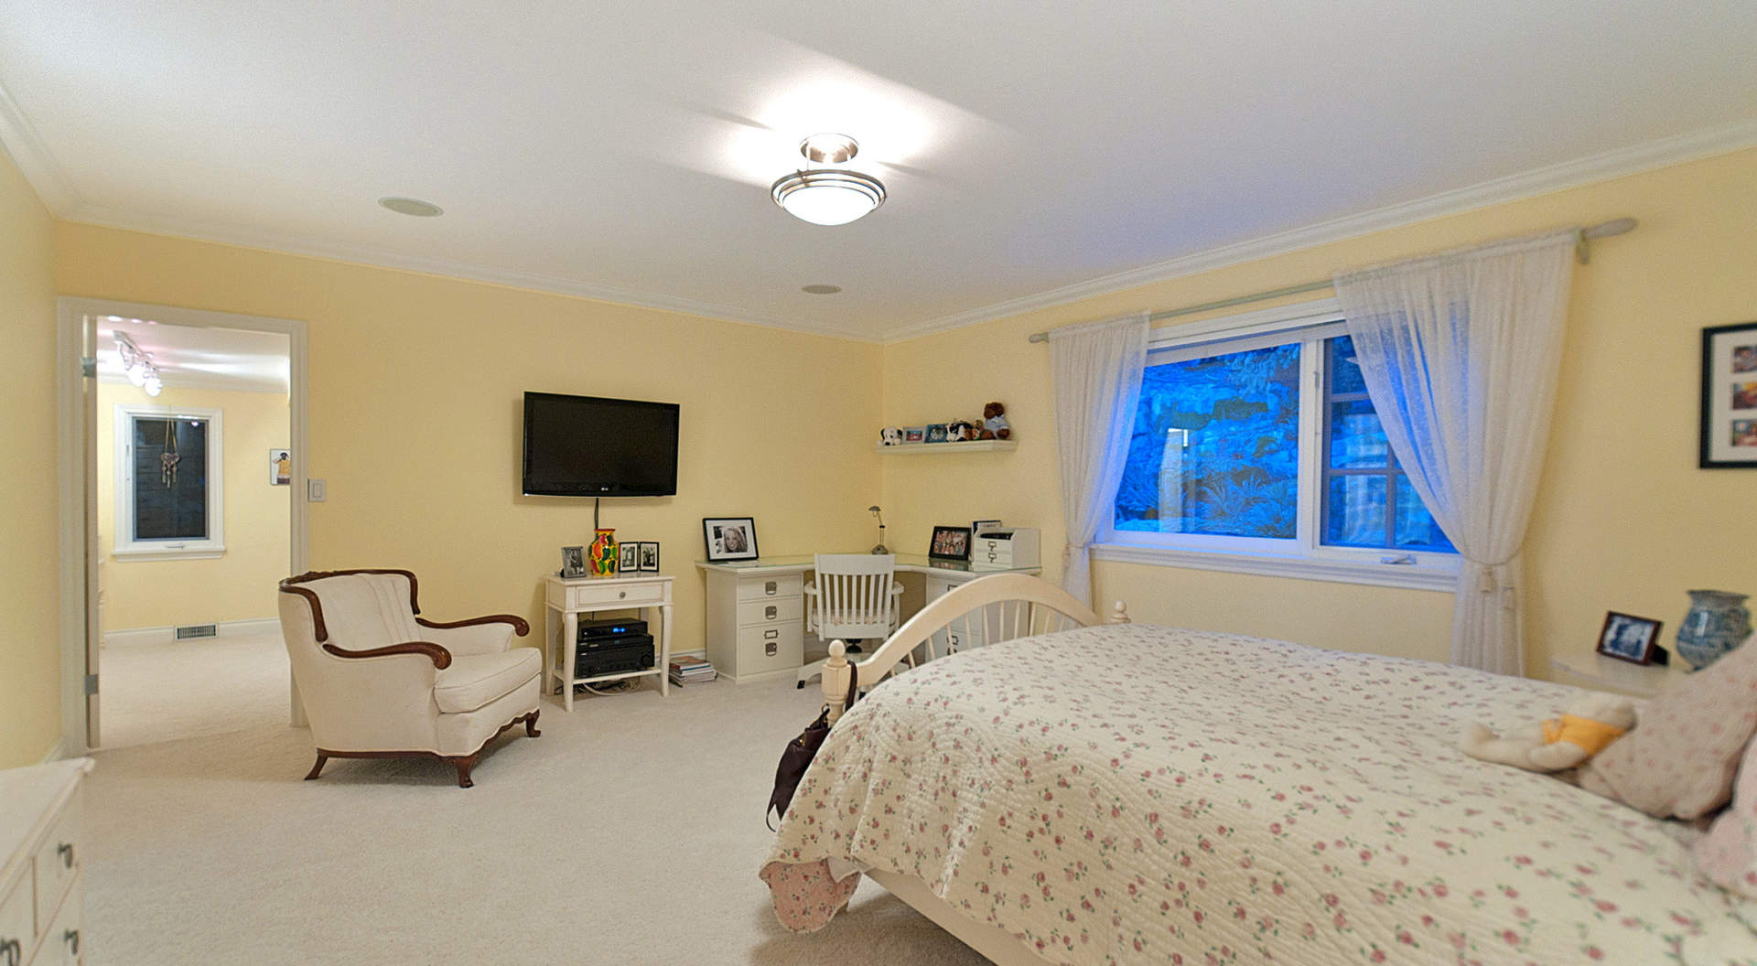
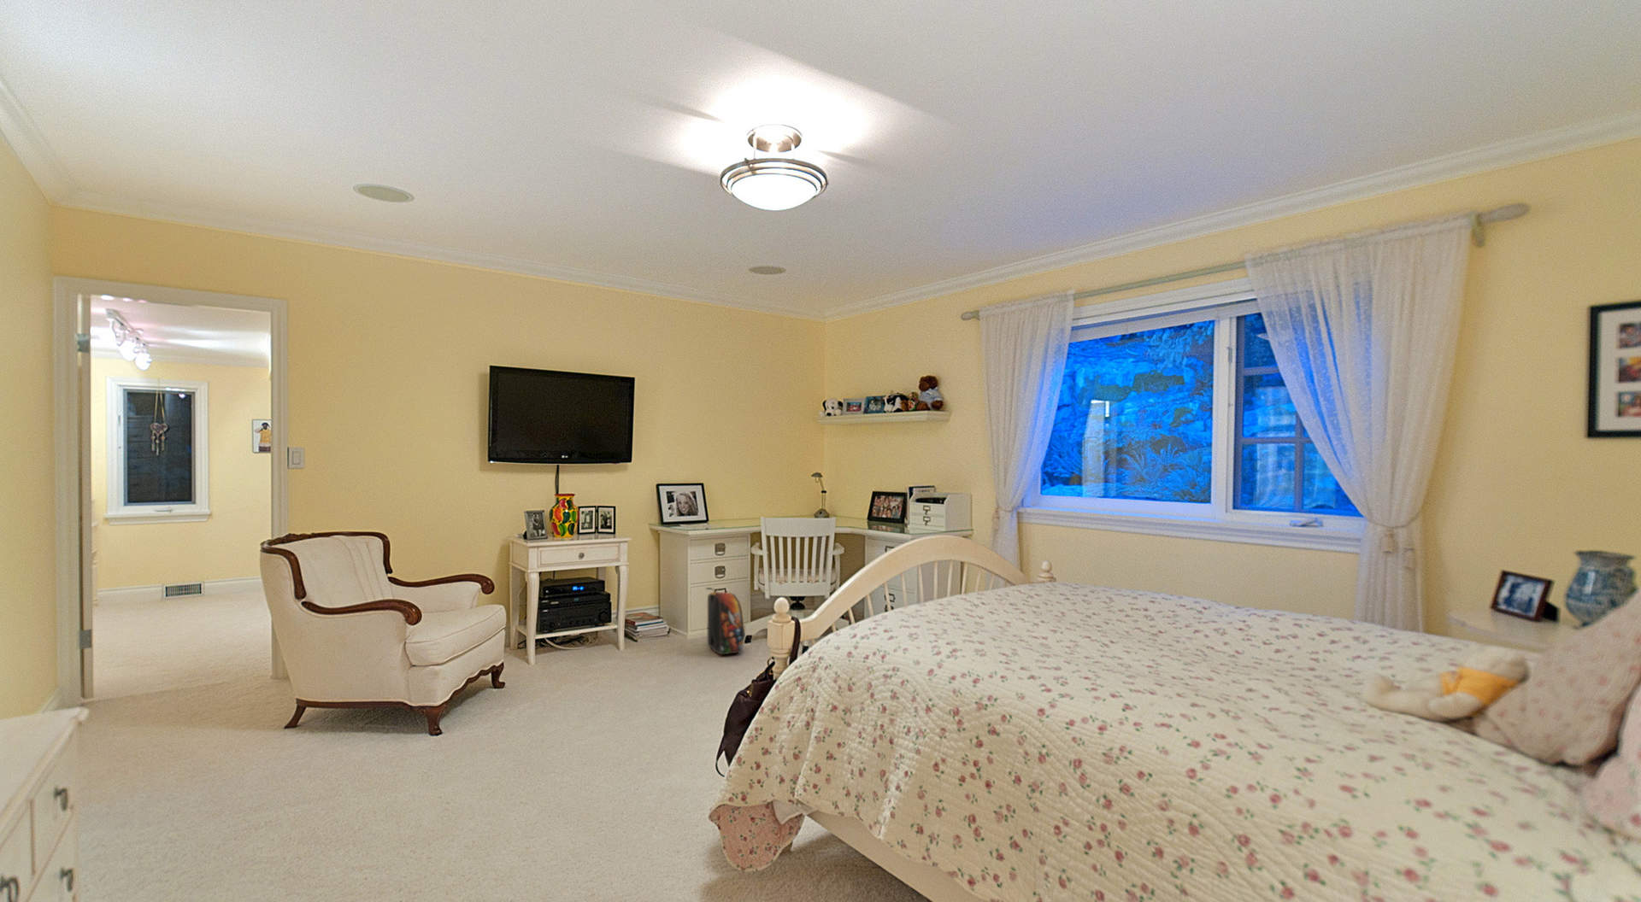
+ backpack [706,587,747,655]
